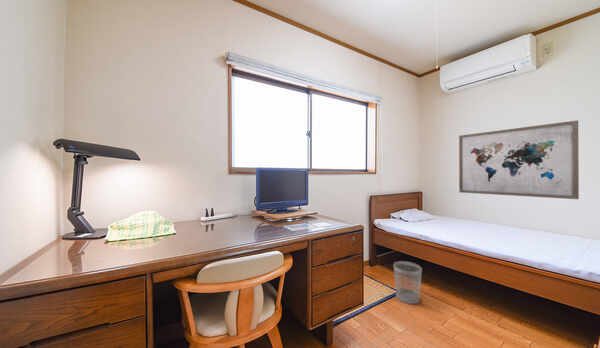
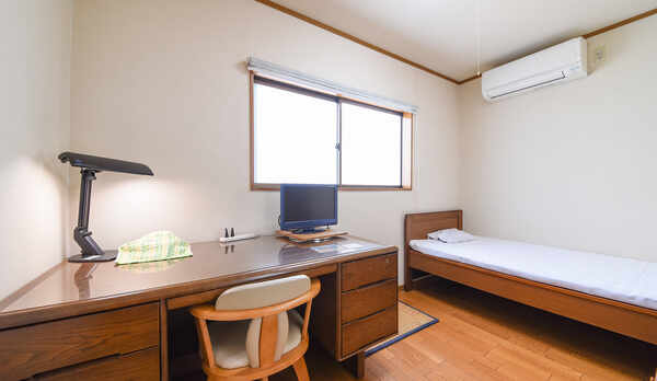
- wastebasket [393,260,423,305]
- wall art [458,119,580,200]
